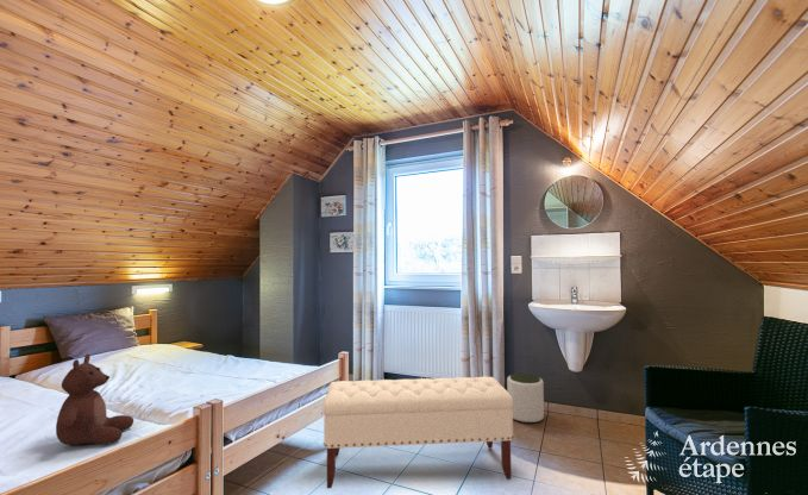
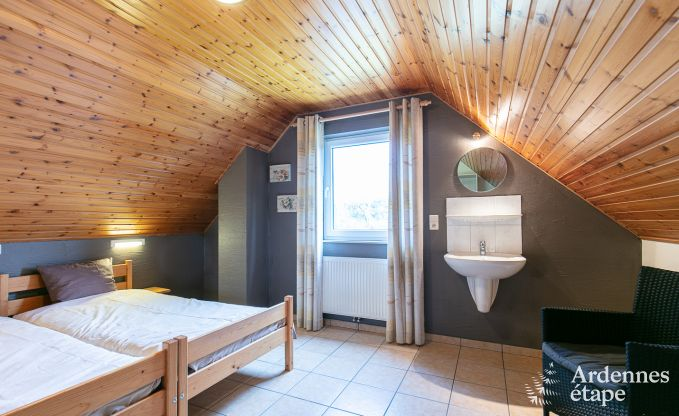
- bench [321,376,515,489]
- teddy bear [55,352,134,446]
- plant pot [506,372,545,424]
